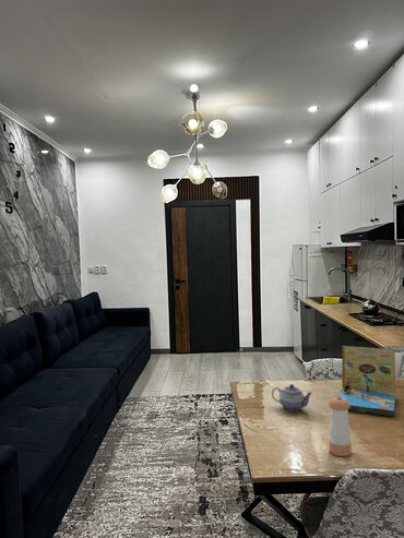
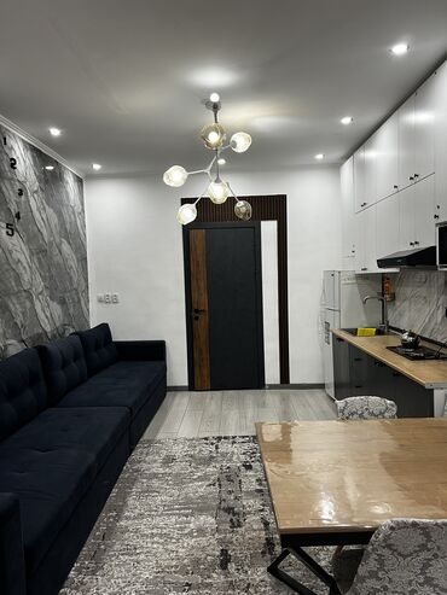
- pepper shaker [328,395,353,457]
- teapot [271,383,313,413]
- book [337,345,396,417]
